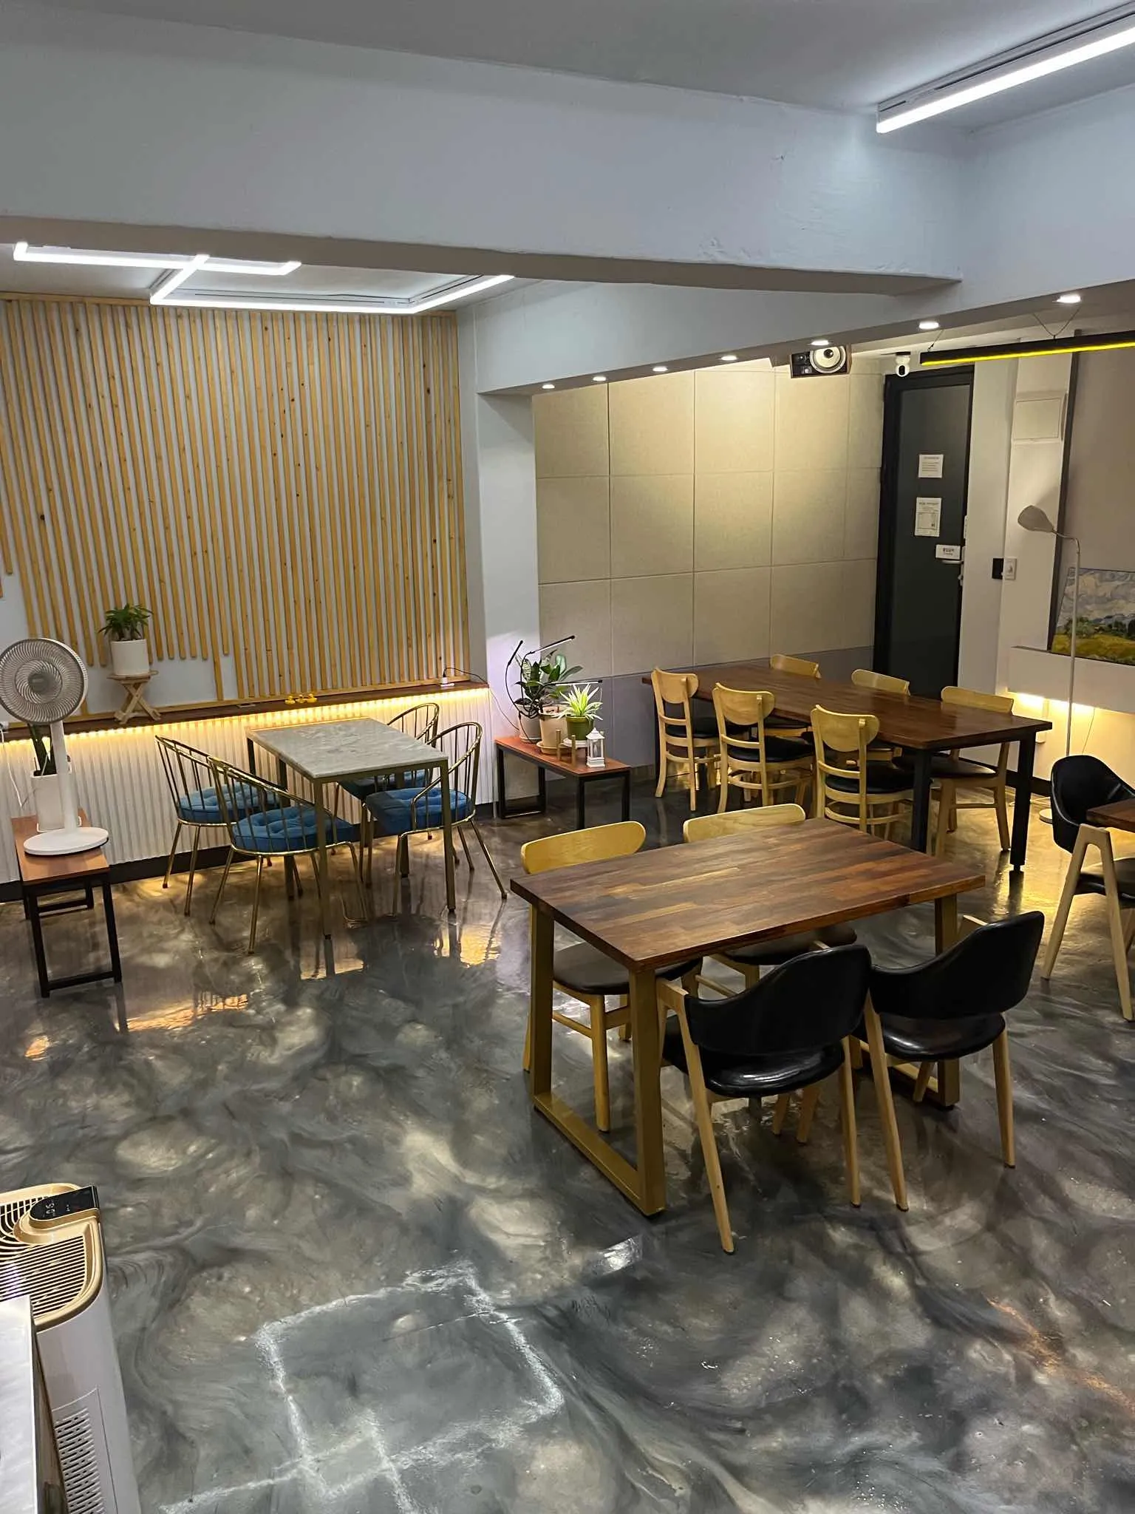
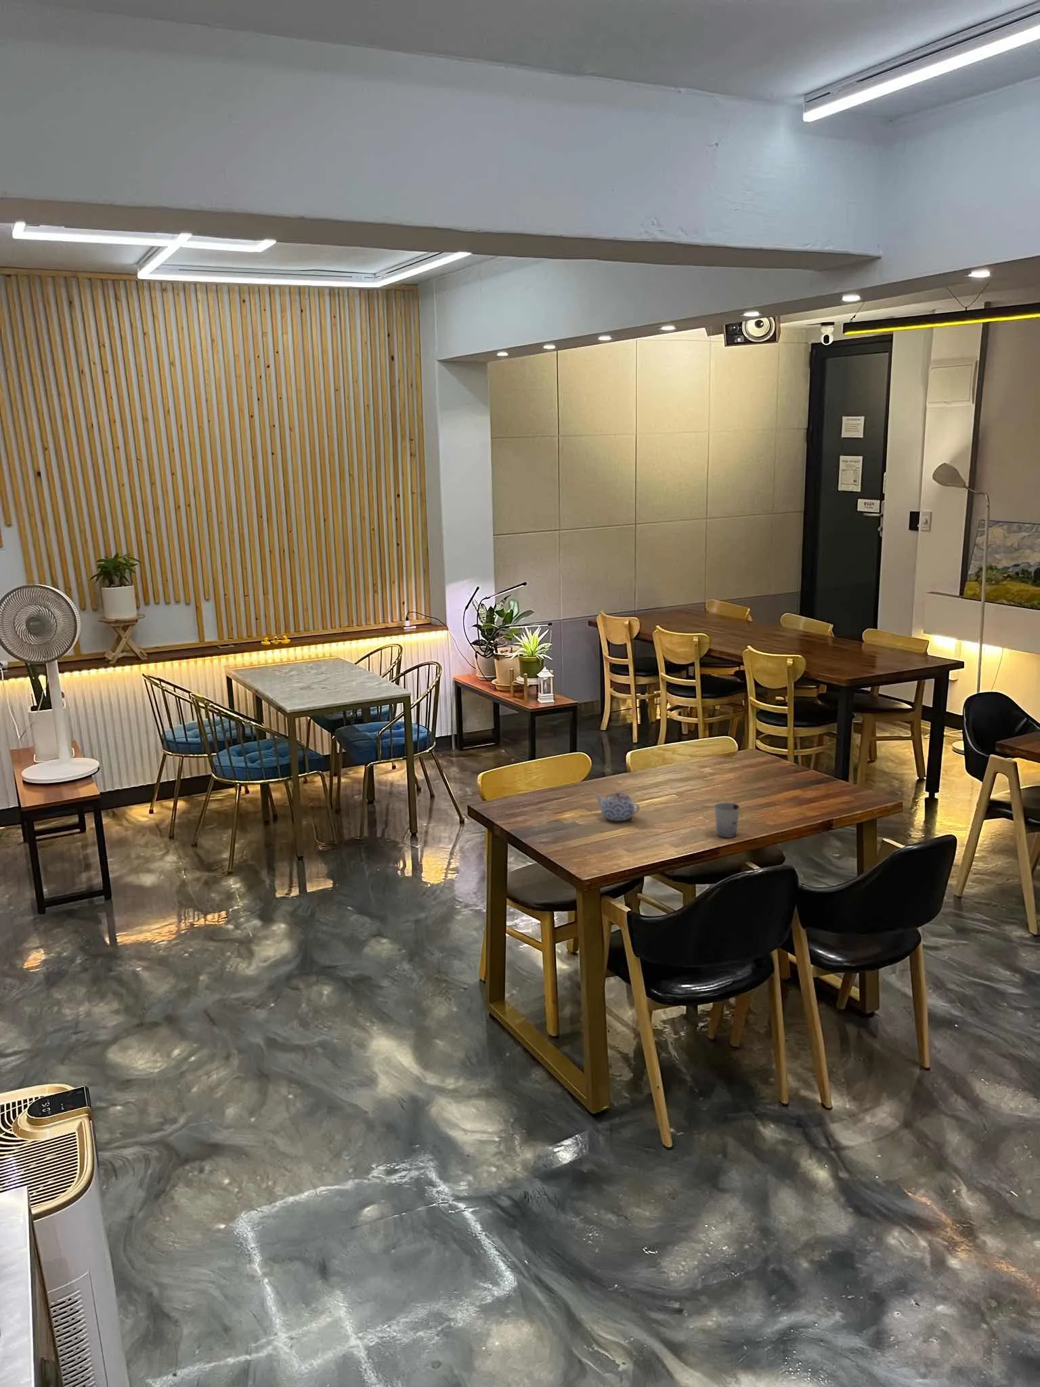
+ teapot [593,791,640,821]
+ cup [713,802,740,839]
